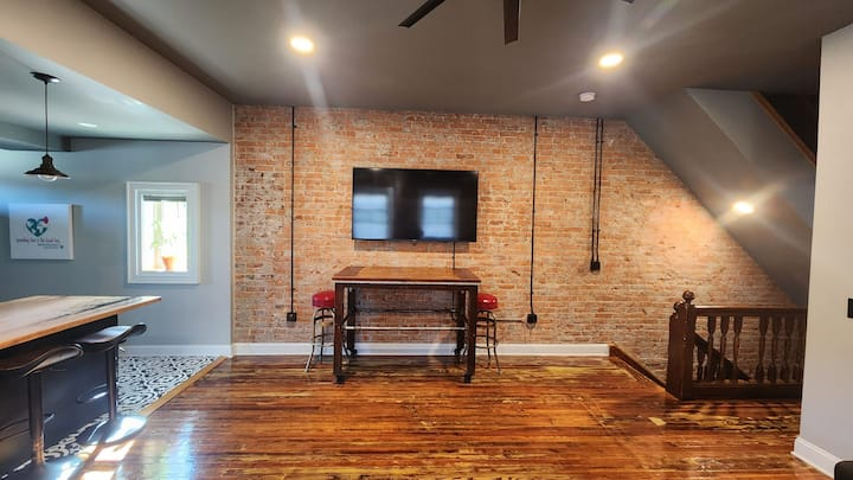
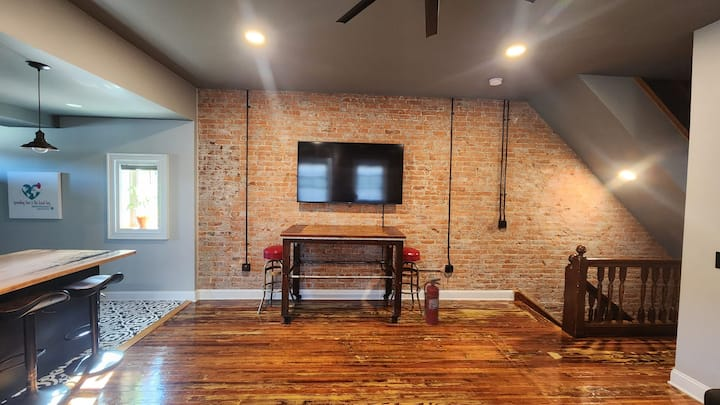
+ fire extinguisher [423,278,442,326]
